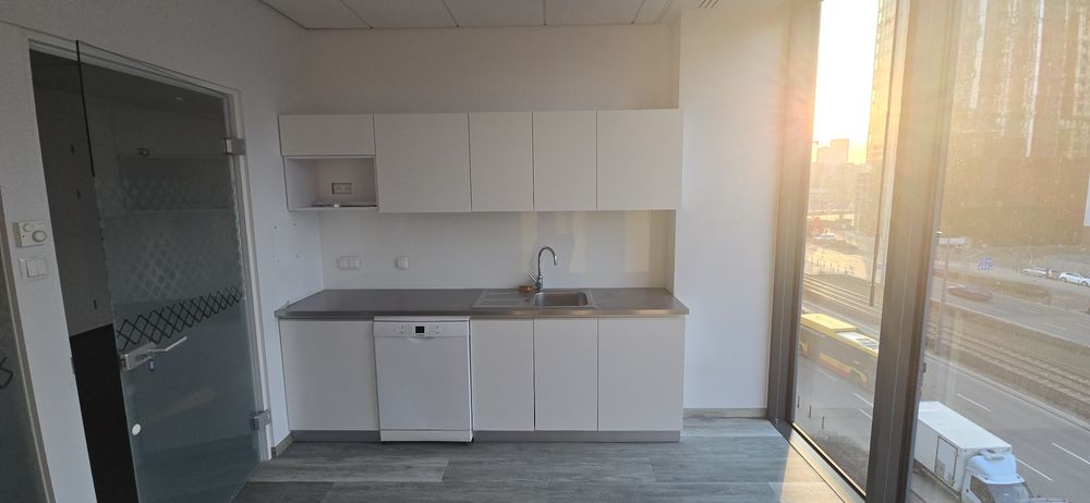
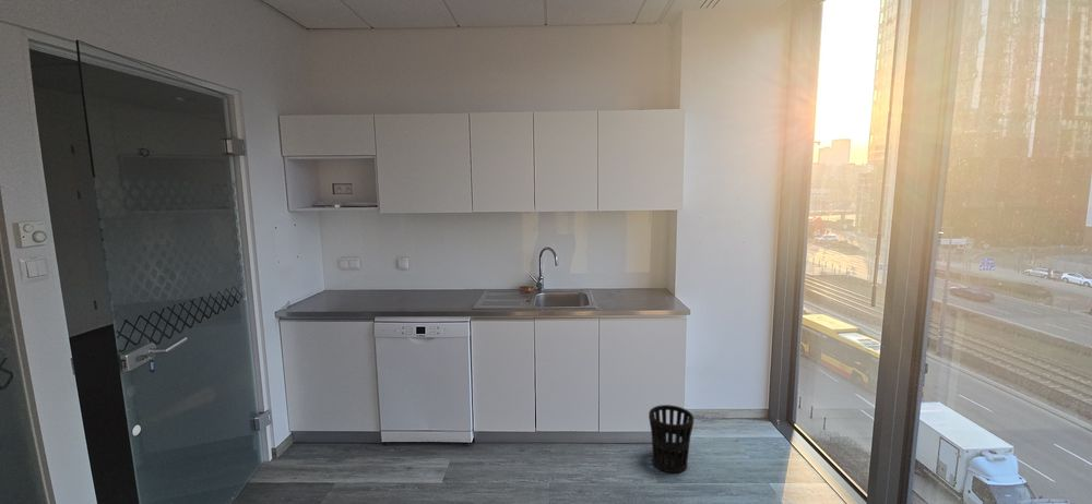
+ wastebasket [648,404,695,473]
